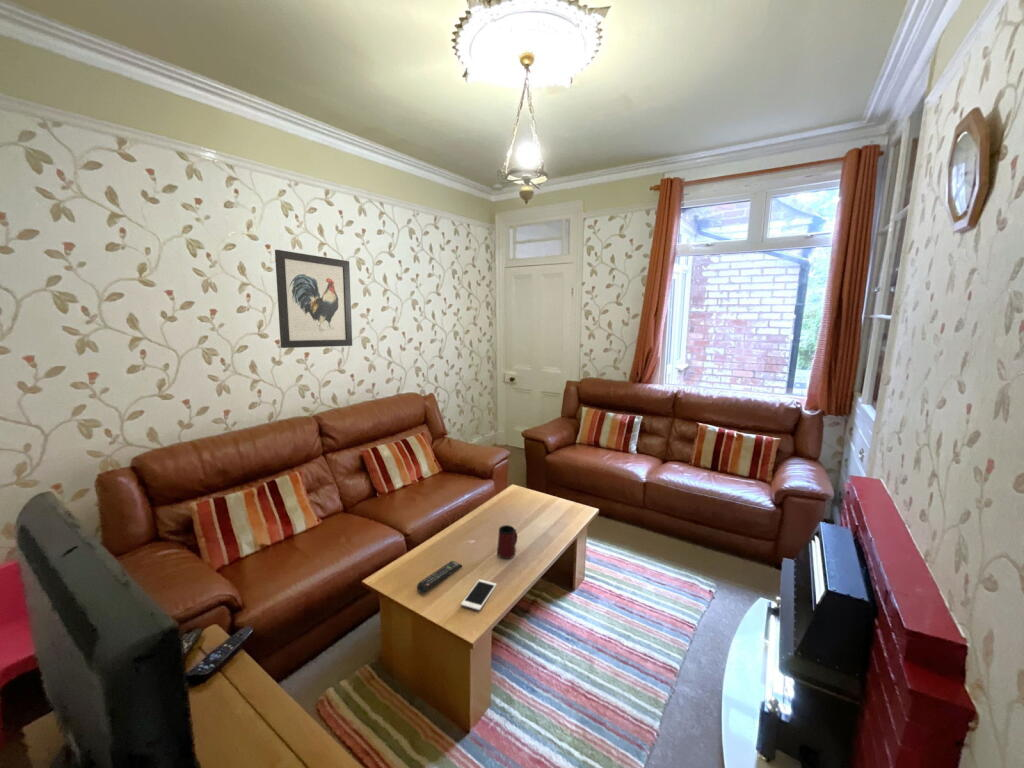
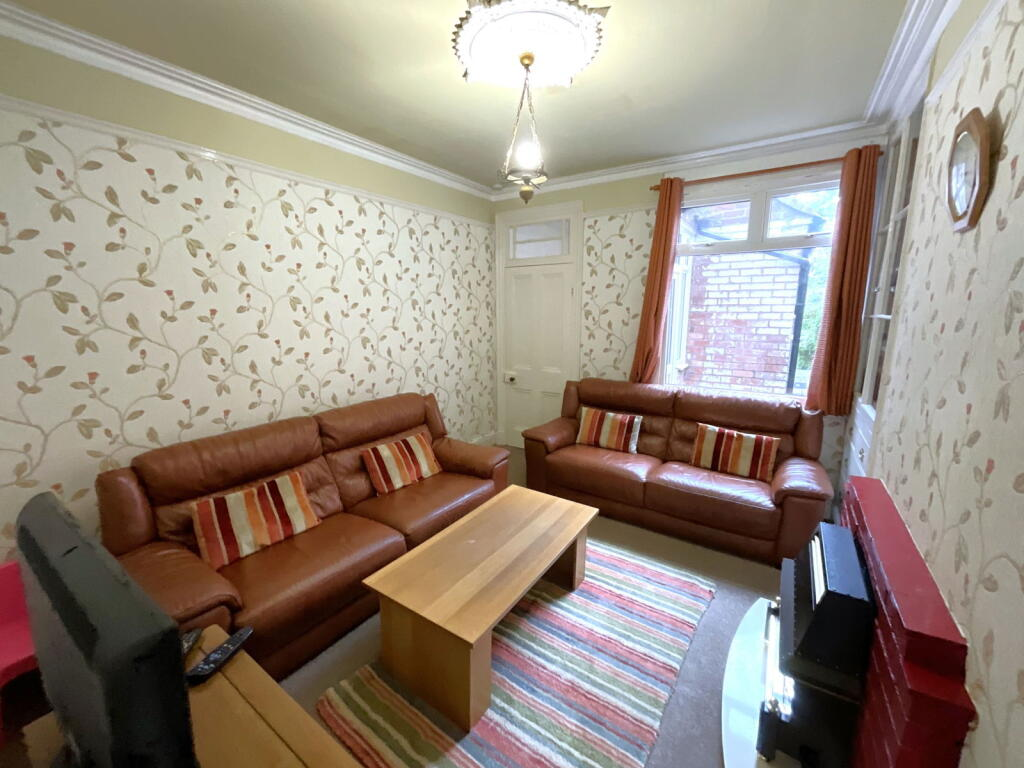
- mug [496,524,518,560]
- wall art [274,249,353,349]
- remote control [416,560,463,594]
- cell phone [460,578,497,611]
